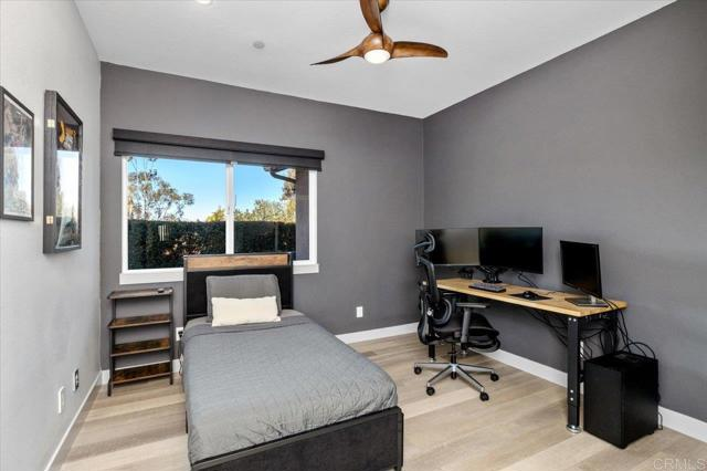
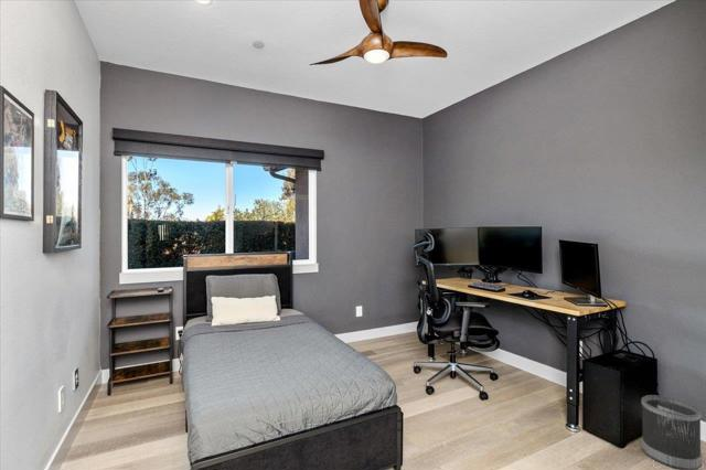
+ wastebasket [640,394,703,470]
